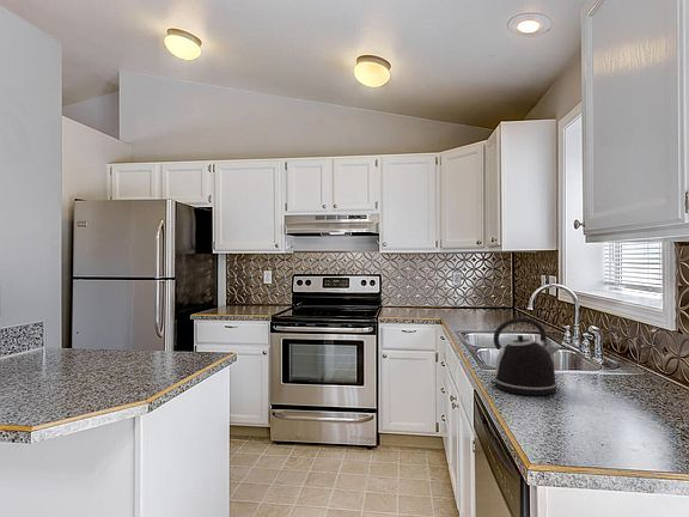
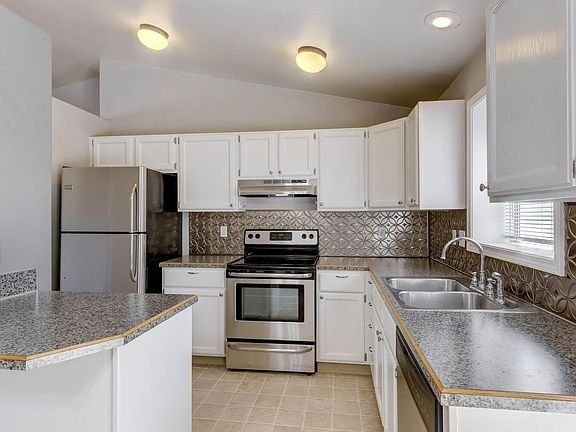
- kettle [489,316,560,396]
